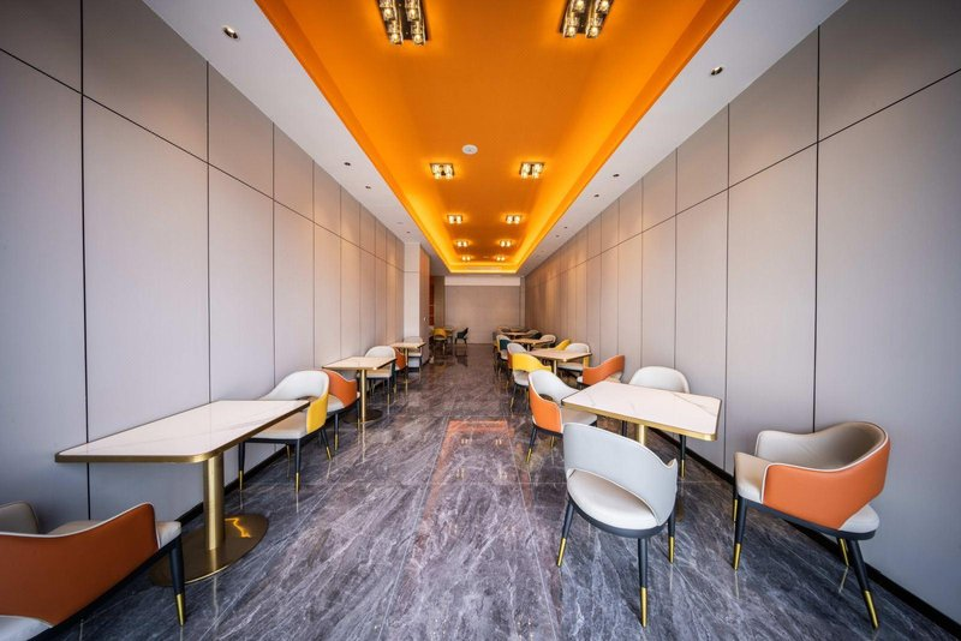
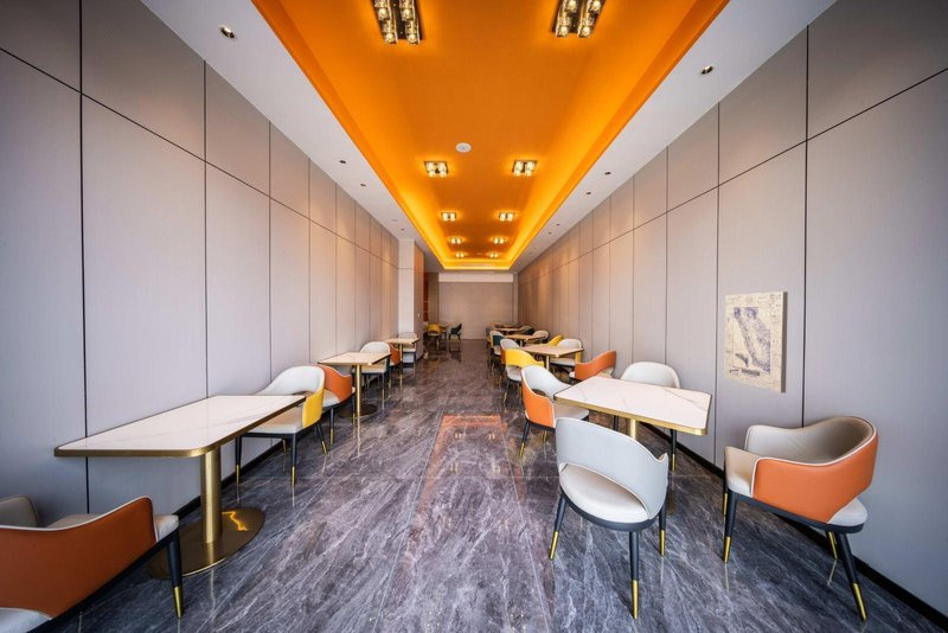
+ wall art [723,290,789,394]
